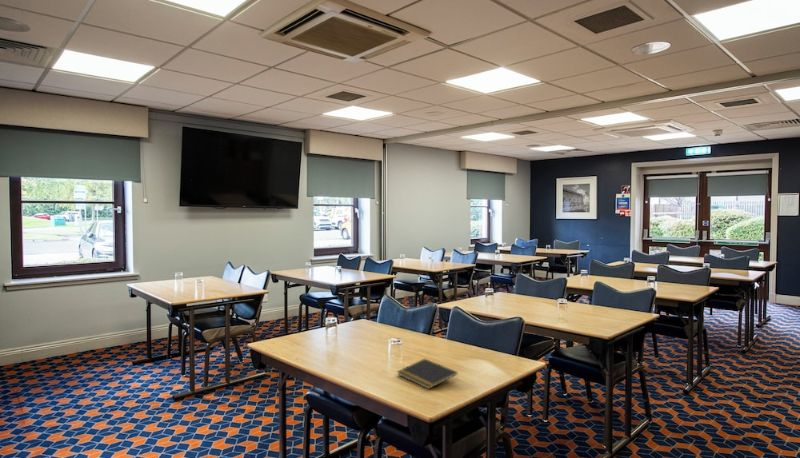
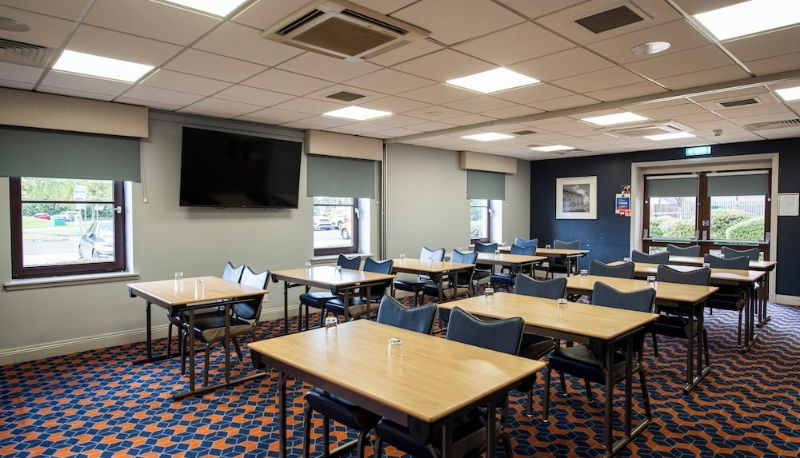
- notepad [396,358,458,390]
